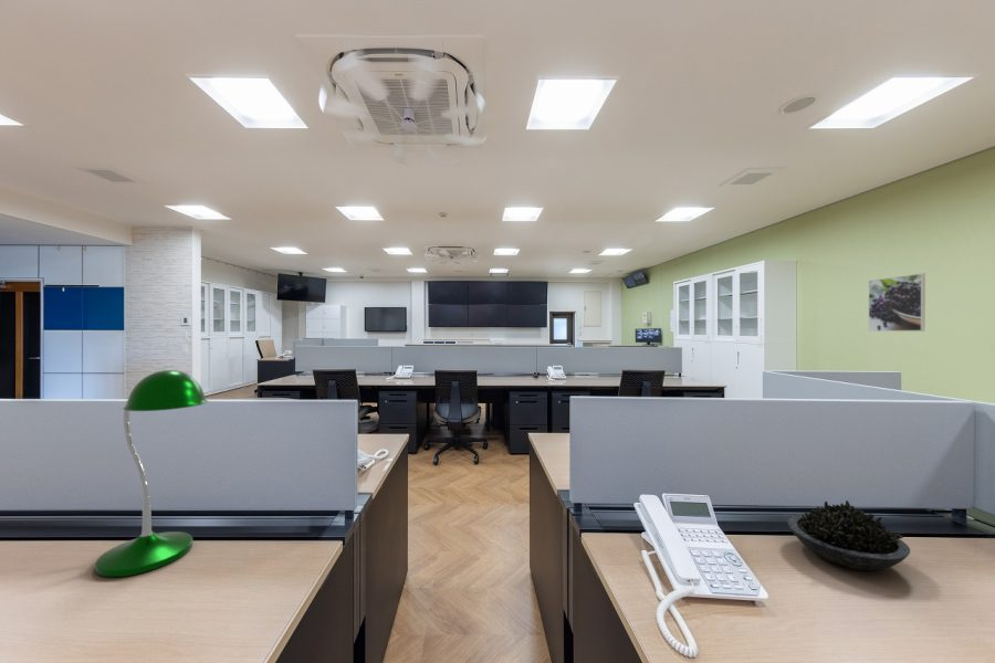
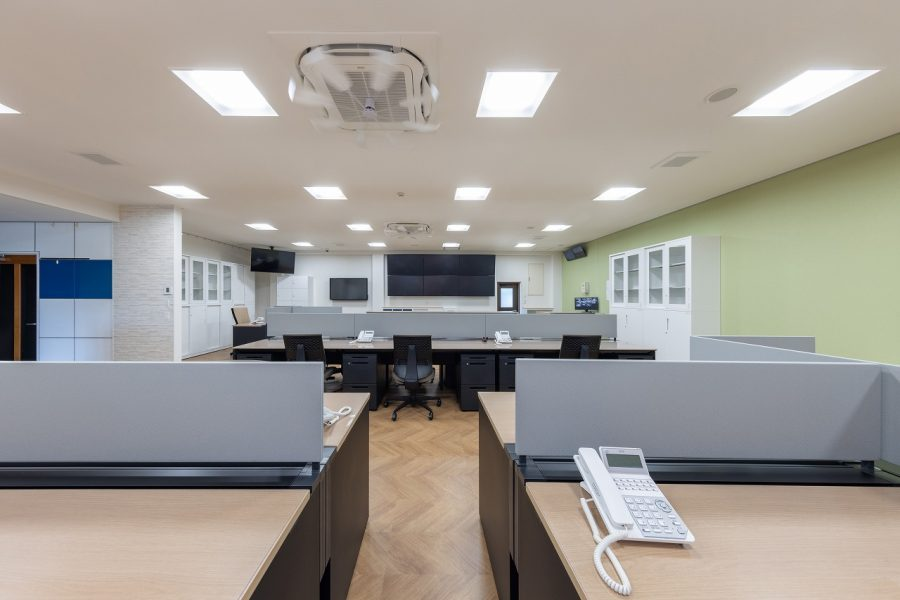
- desk lamp [94,369,209,578]
- succulent plant [786,499,911,571]
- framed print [868,273,926,333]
